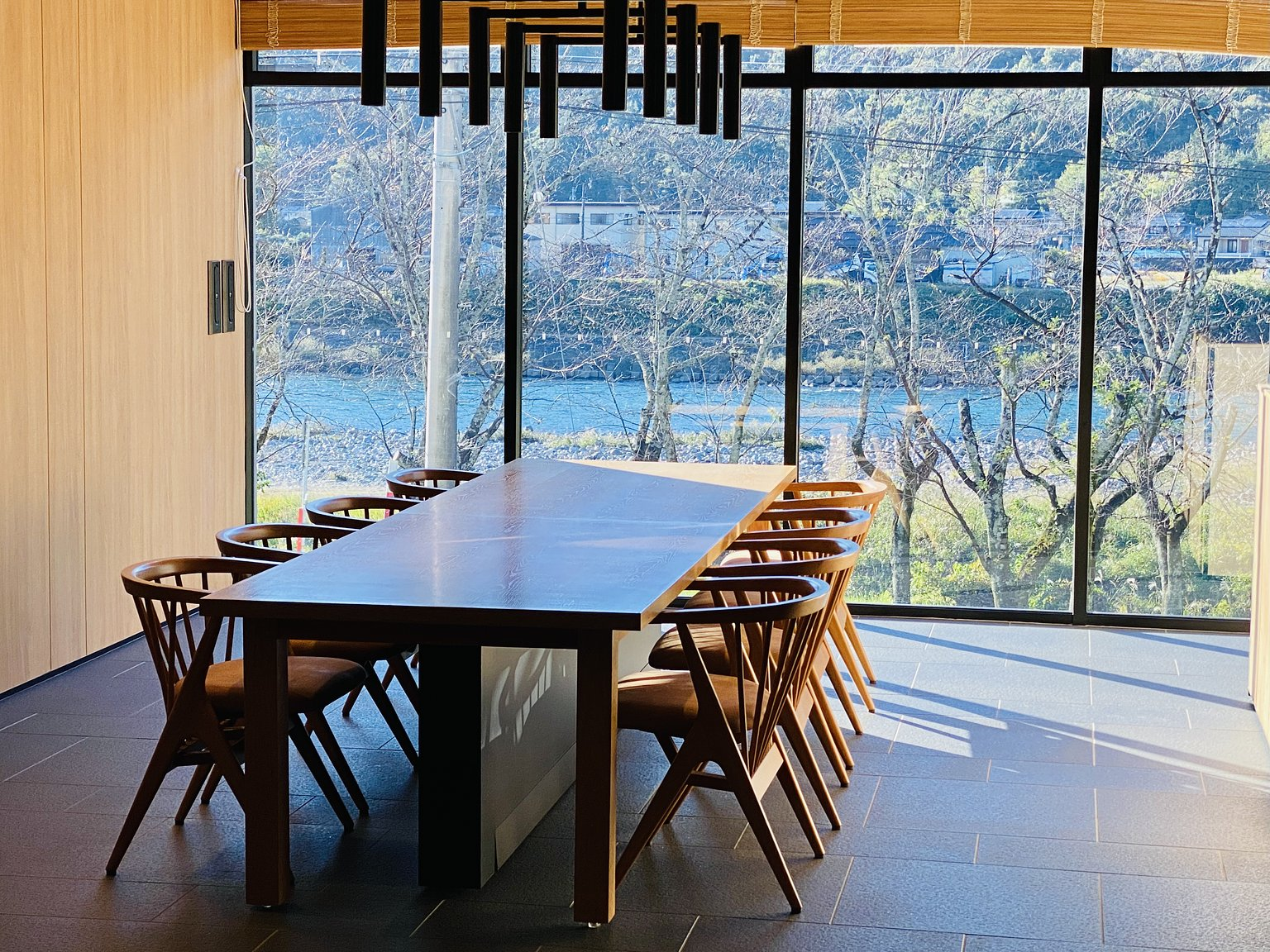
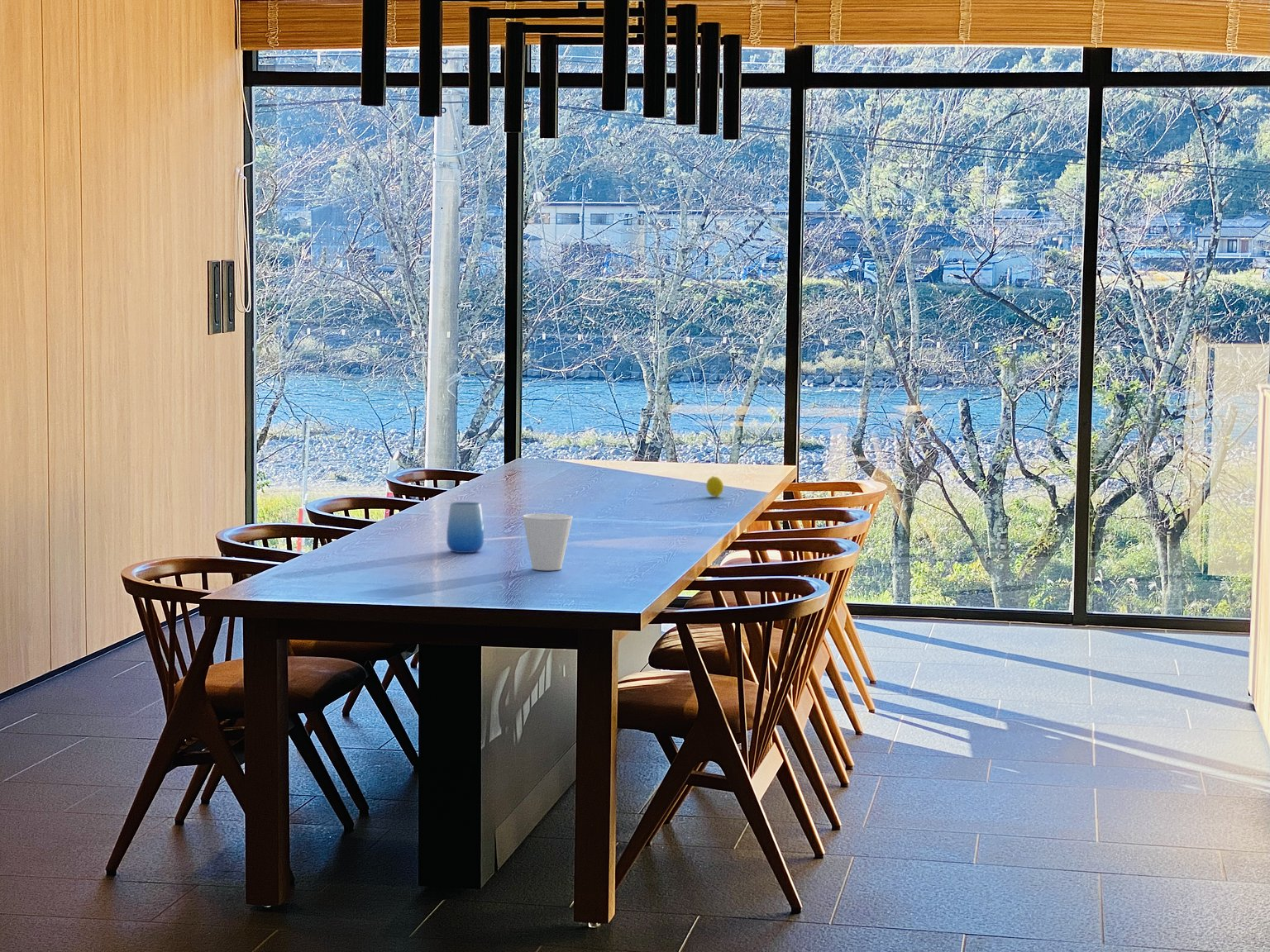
+ fruit [705,475,724,497]
+ cup [522,512,574,571]
+ cup [446,502,485,554]
